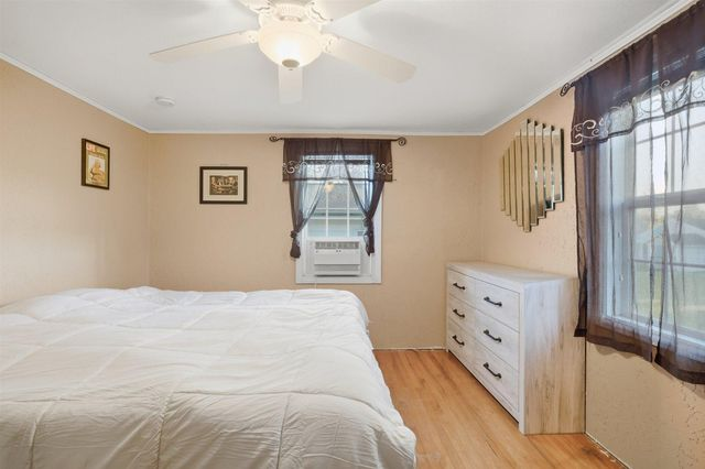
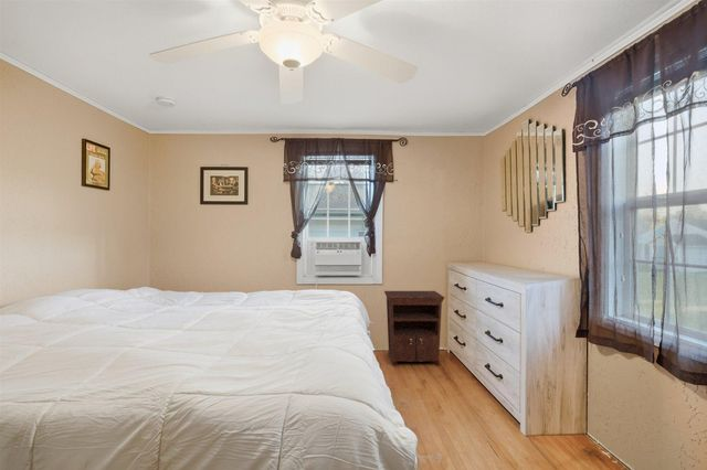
+ nightstand [383,290,445,367]
